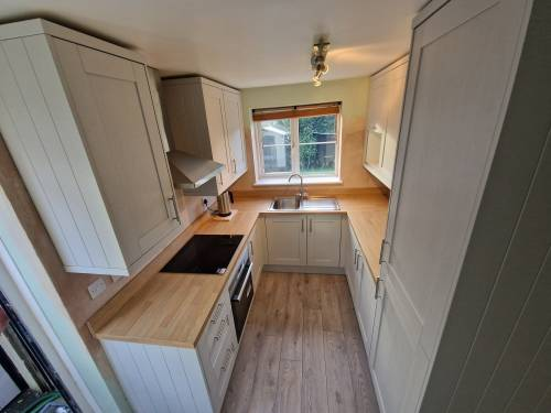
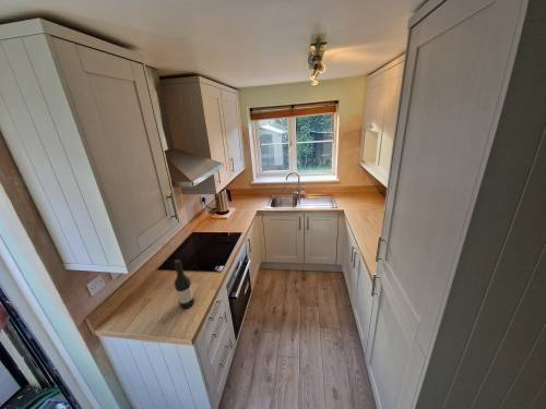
+ wine bottle [174,258,195,310]
